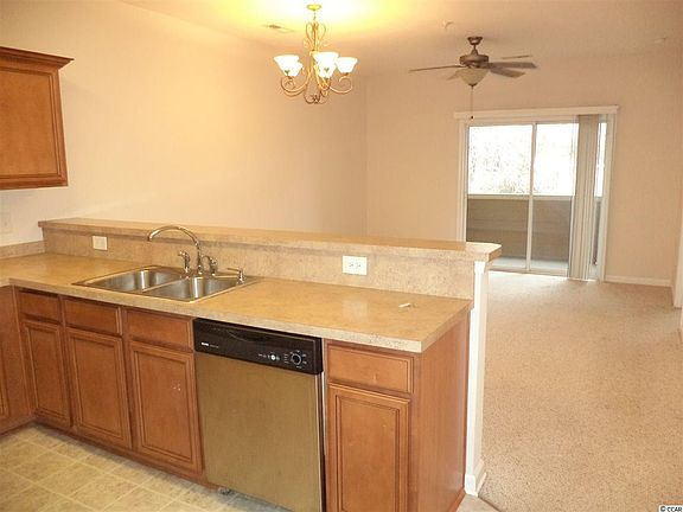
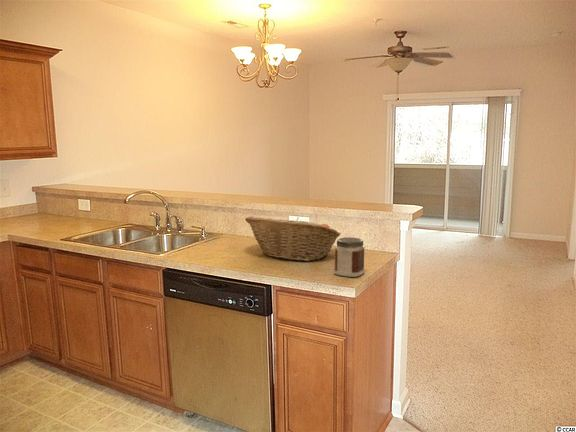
+ fruit basket [244,216,342,262]
+ jar [333,236,366,278]
